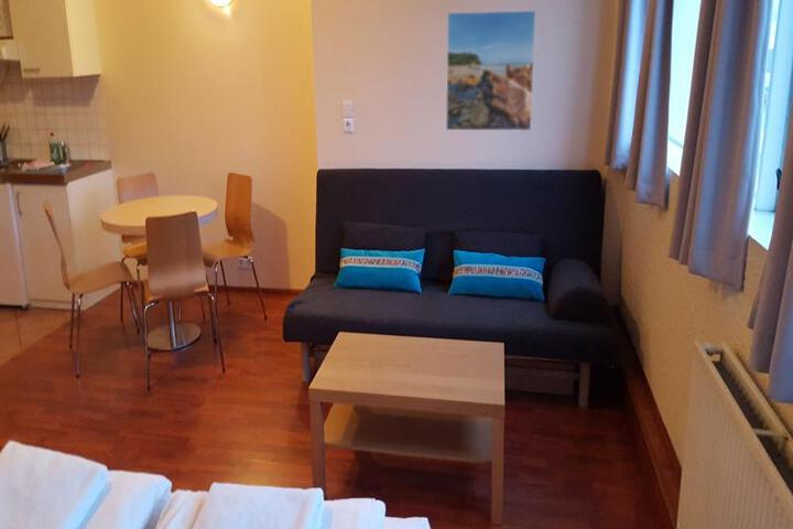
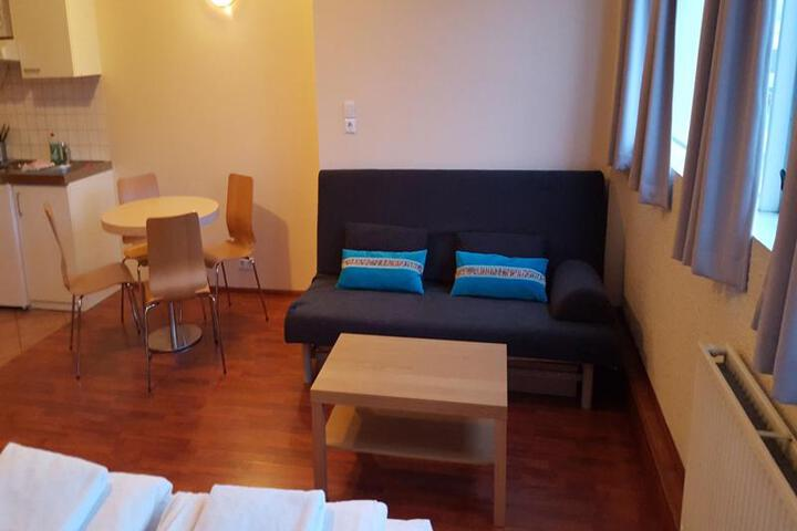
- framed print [445,10,536,132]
